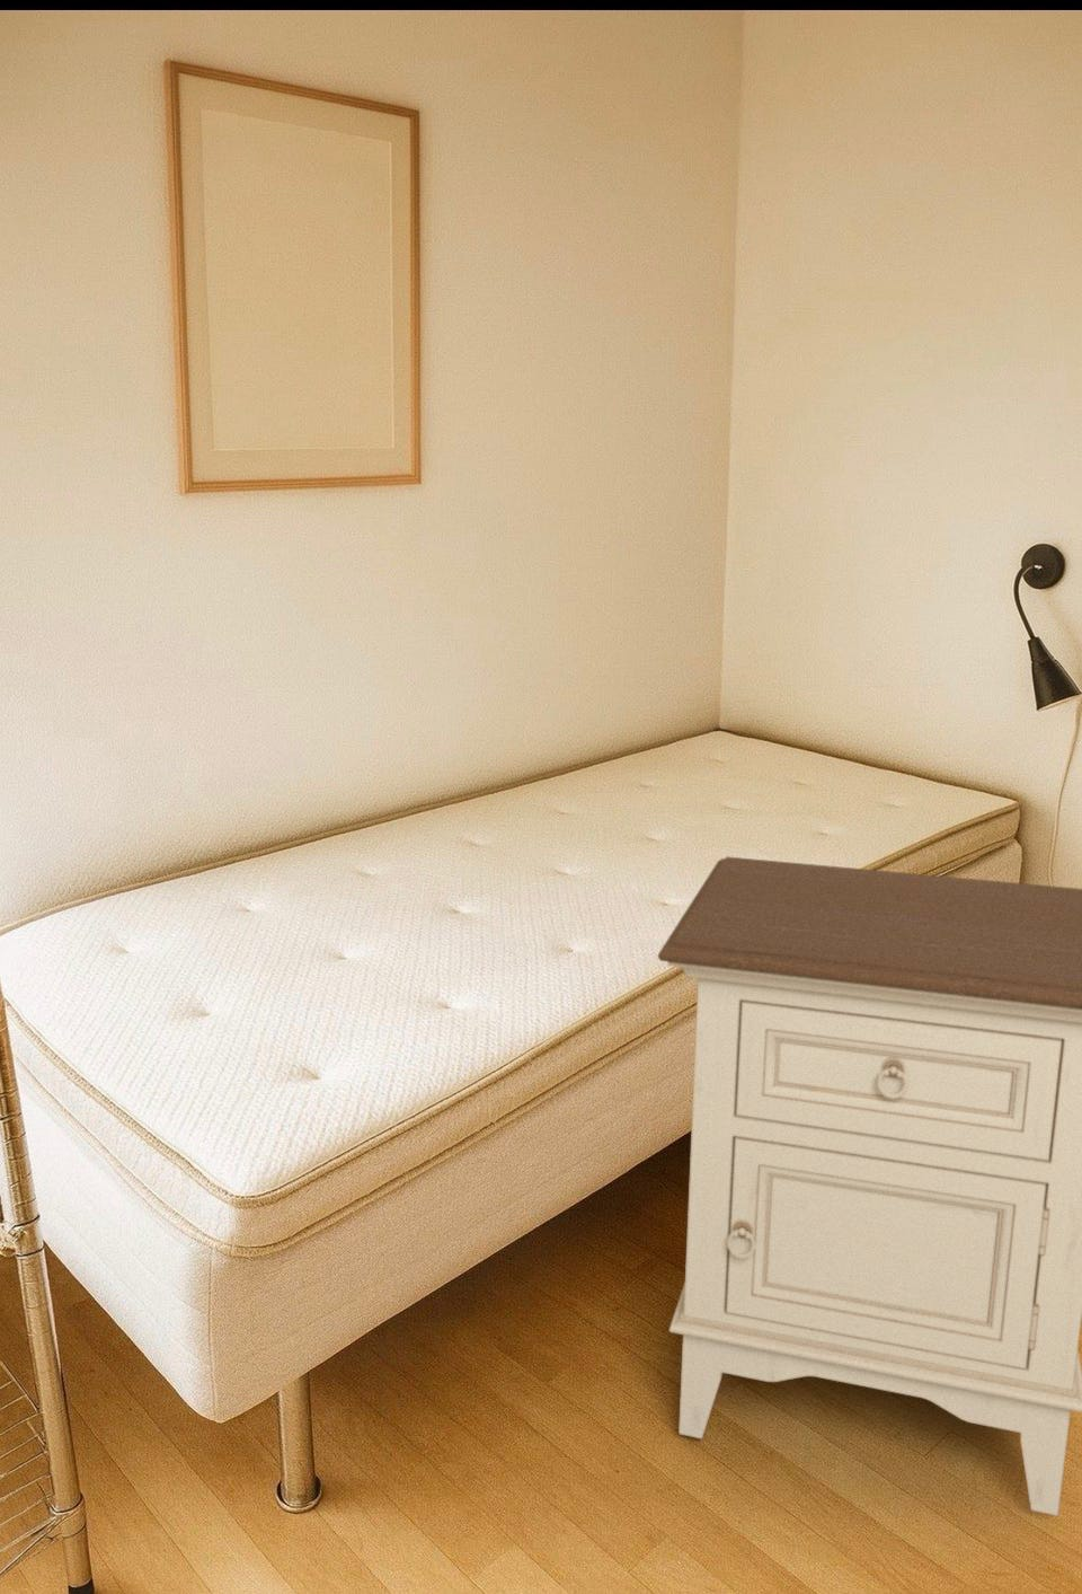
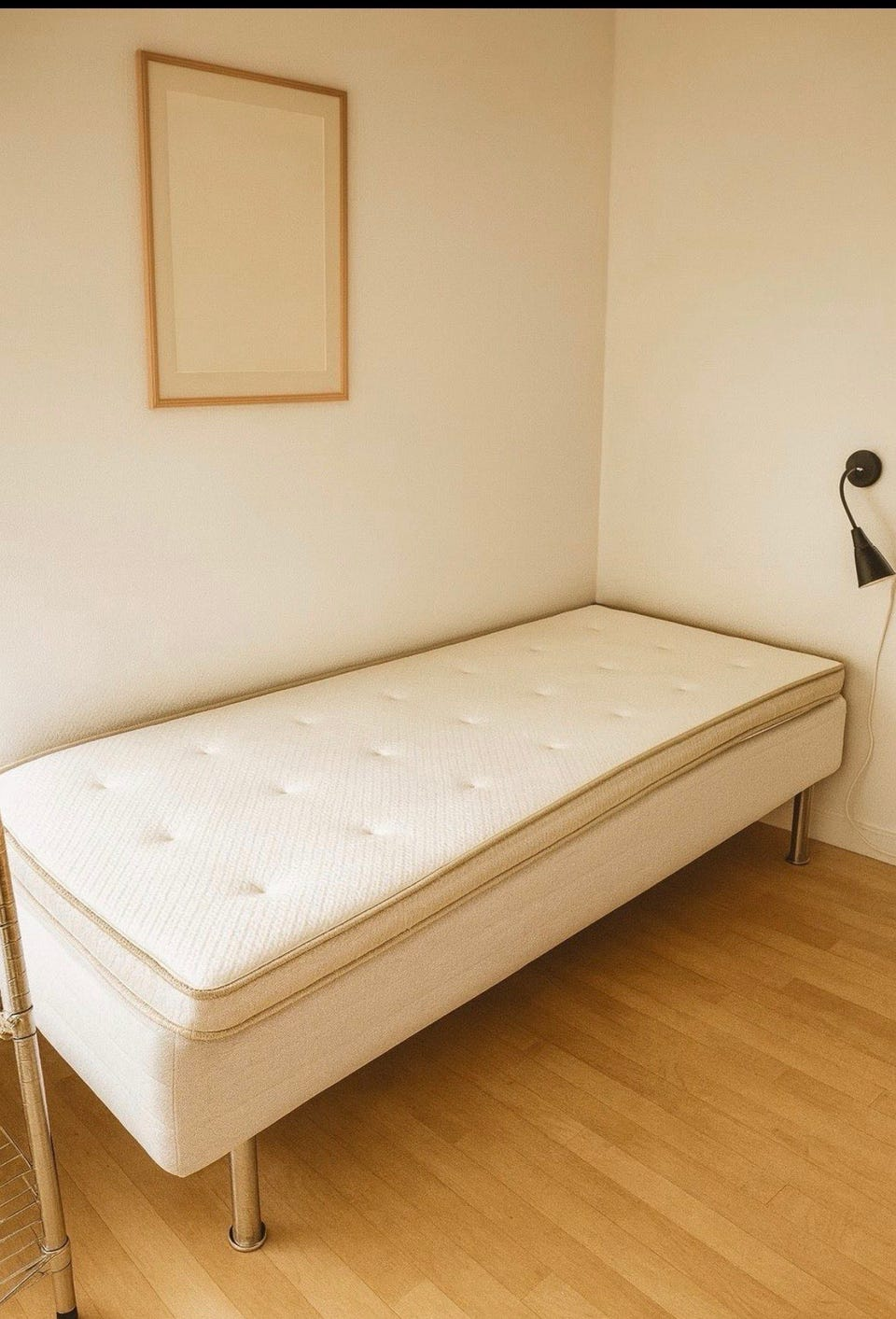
- nightstand [657,856,1082,1518]
